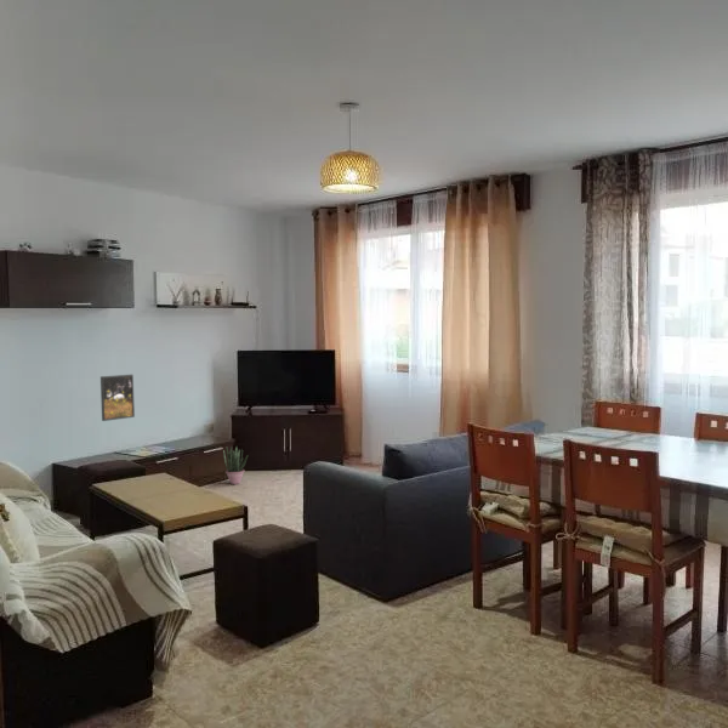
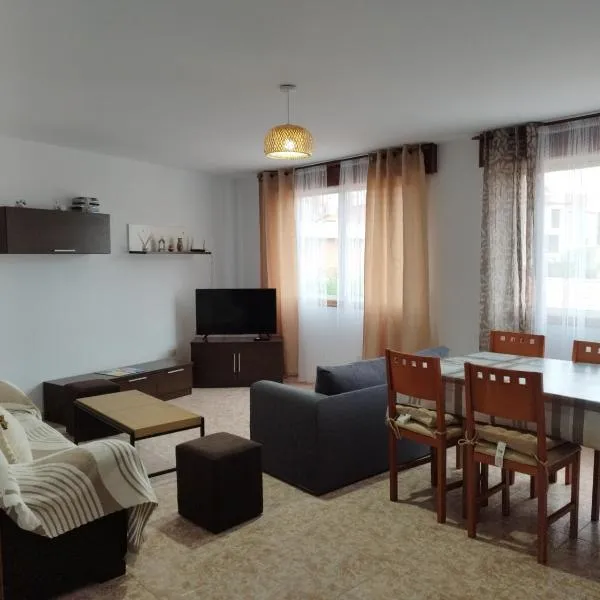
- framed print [99,374,136,422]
- potted plant [222,447,250,485]
